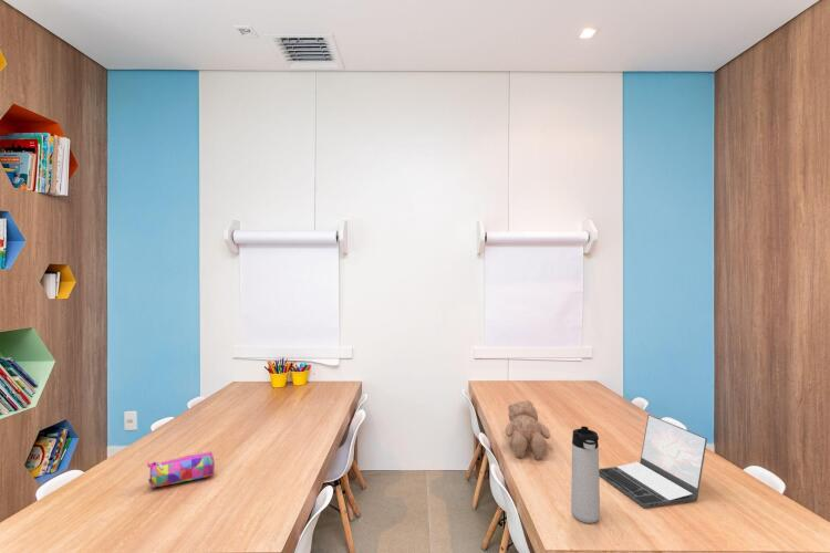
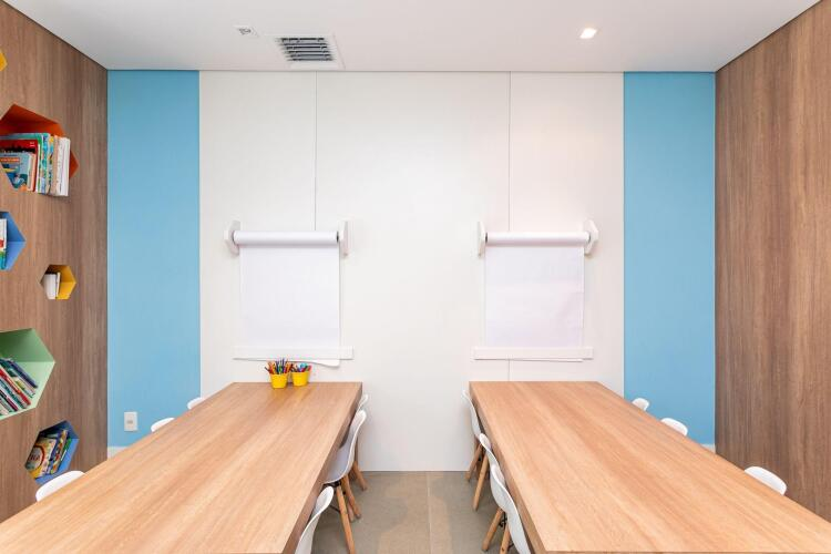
- pencil case [146,450,216,489]
- laptop [599,414,708,509]
- thermos bottle [570,426,601,524]
- teddy bear [505,399,551,460]
